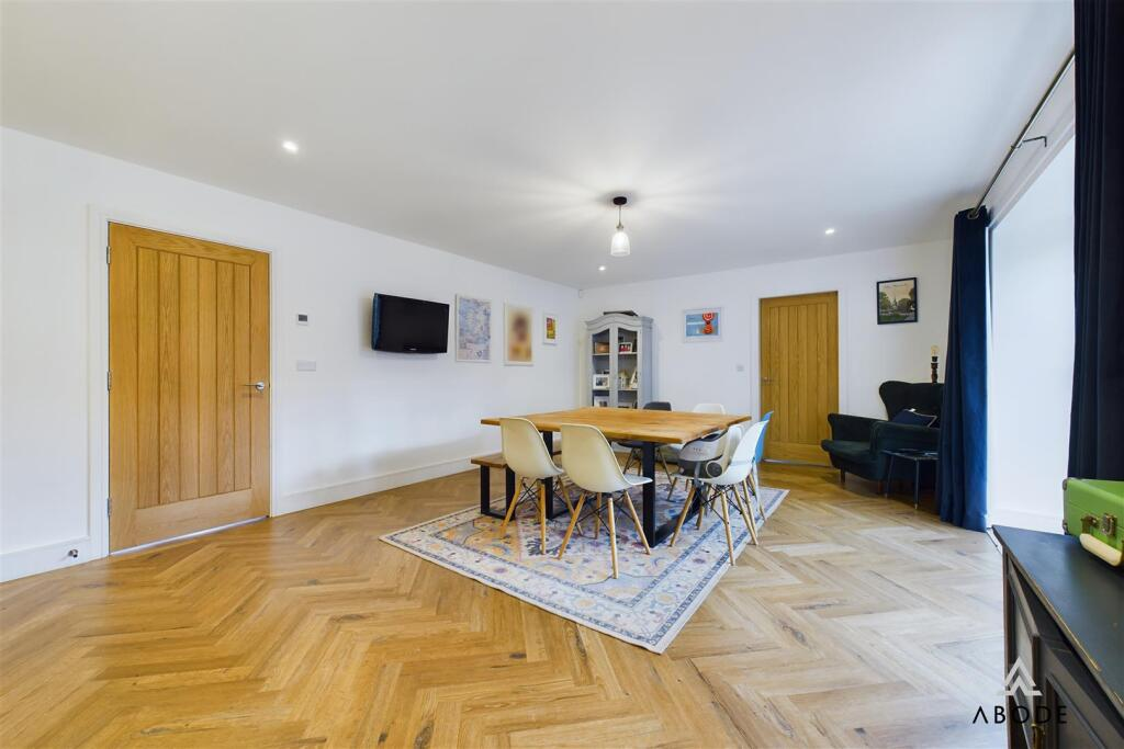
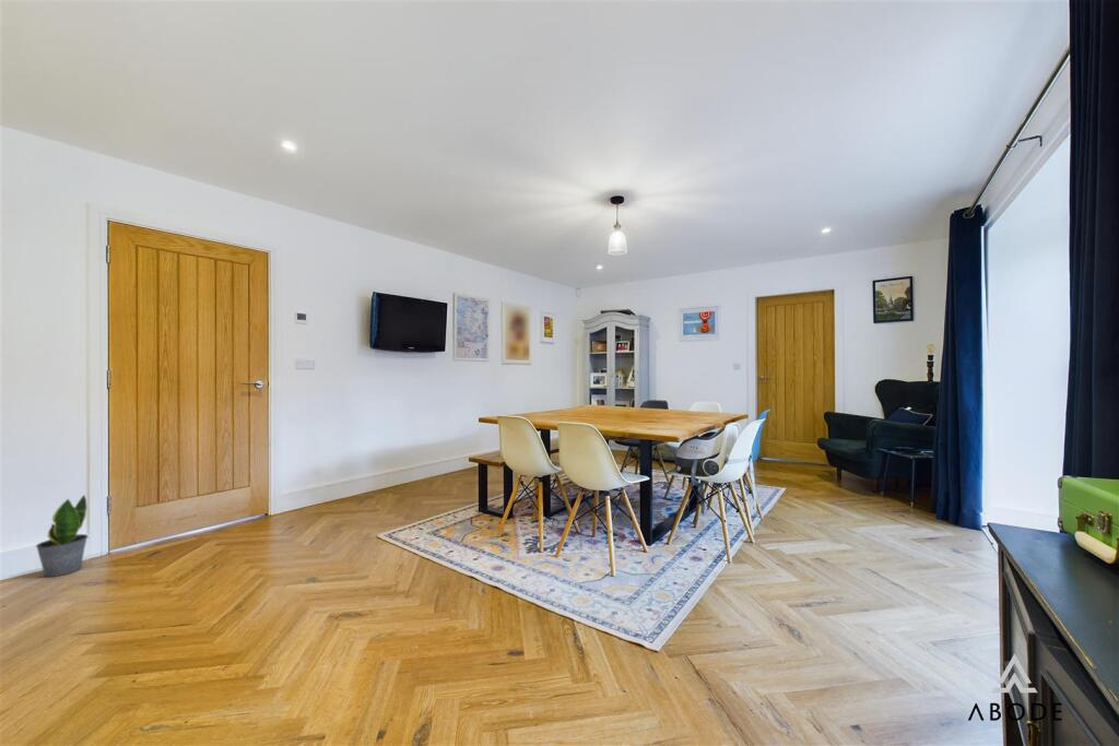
+ potted plant [35,494,90,578]
